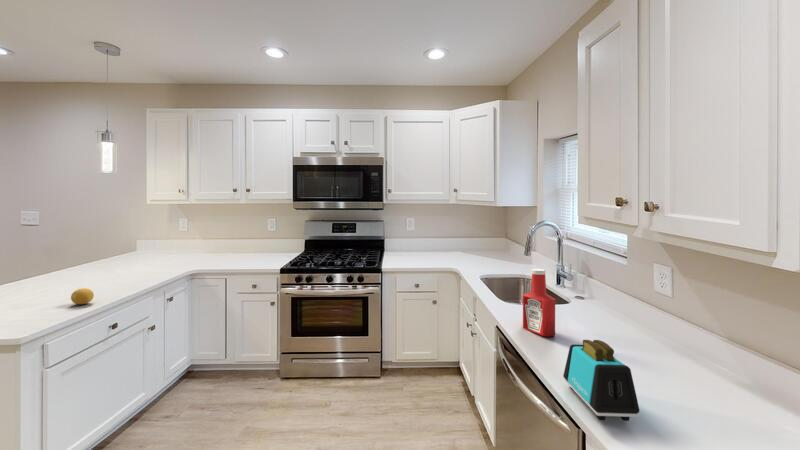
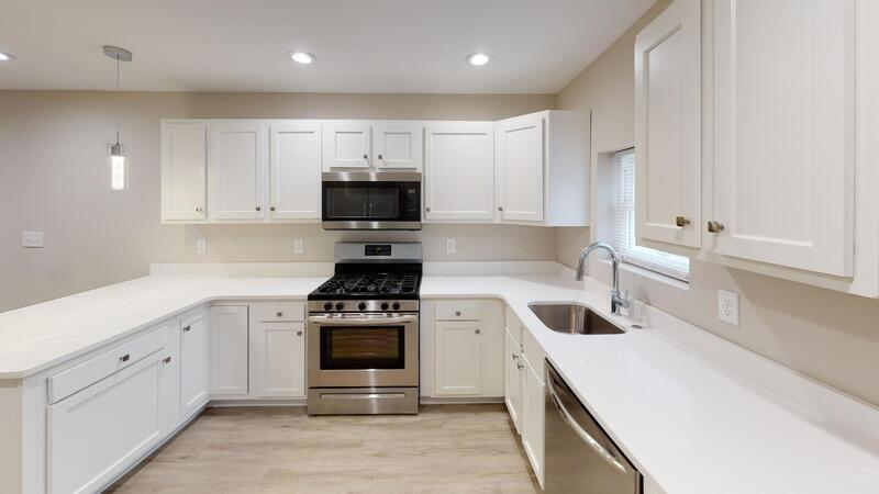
- fruit [70,287,95,305]
- soap bottle [522,268,556,338]
- toaster [562,339,640,422]
